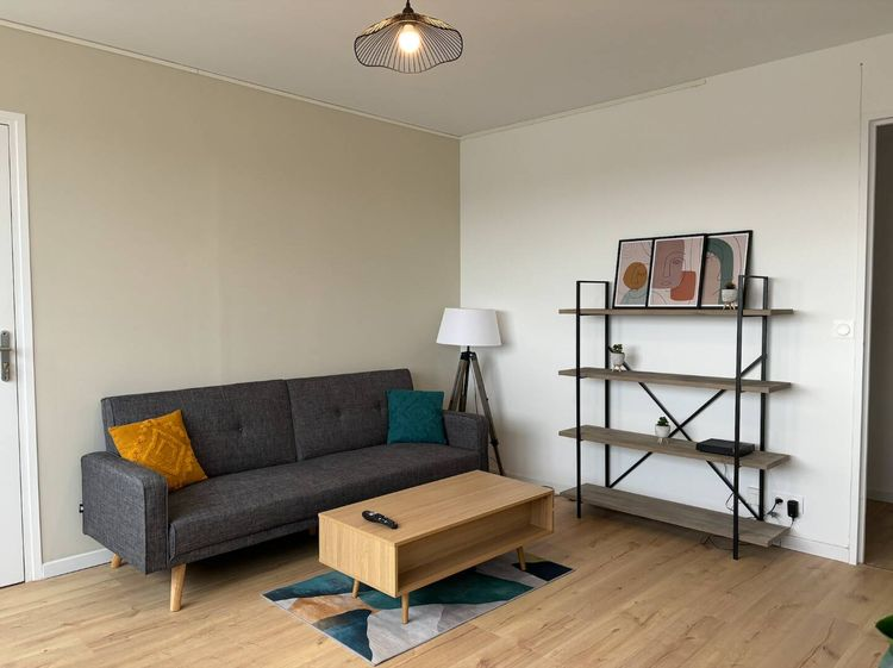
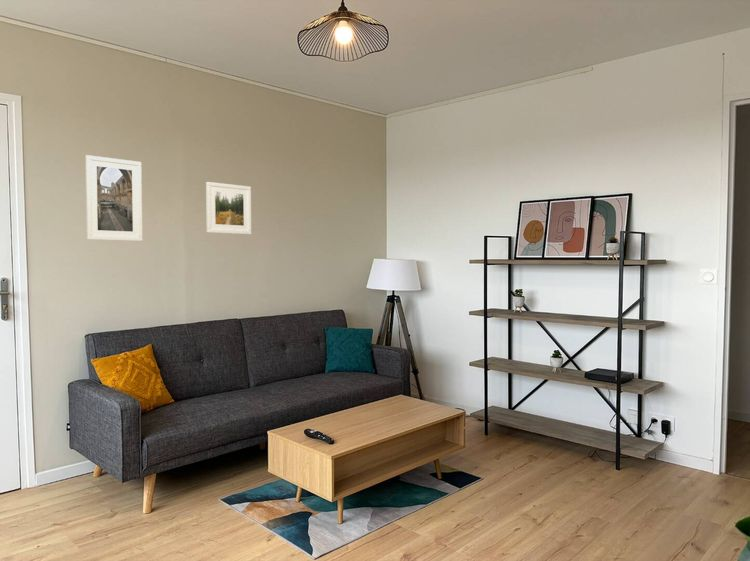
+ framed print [84,154,143,242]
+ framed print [205,181,252,235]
